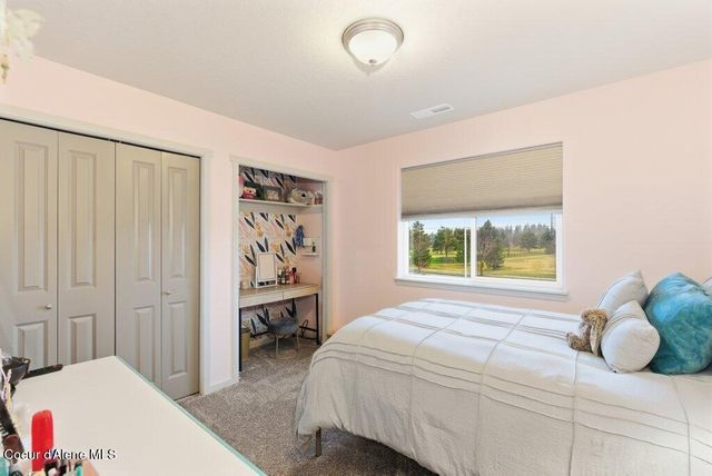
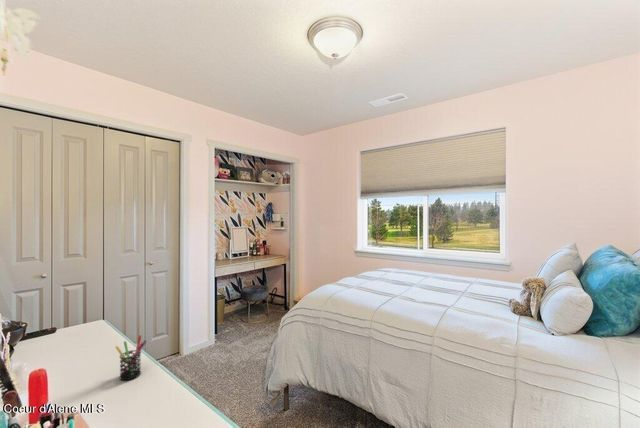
+ pen holder [114,334,148,381]
